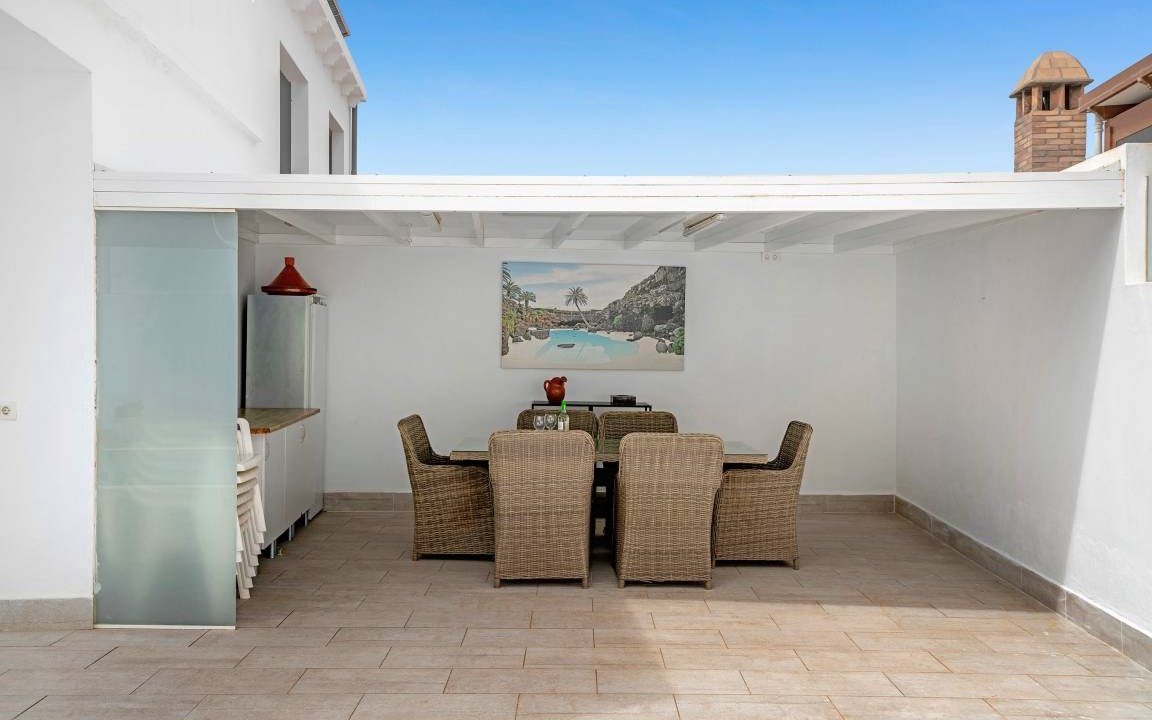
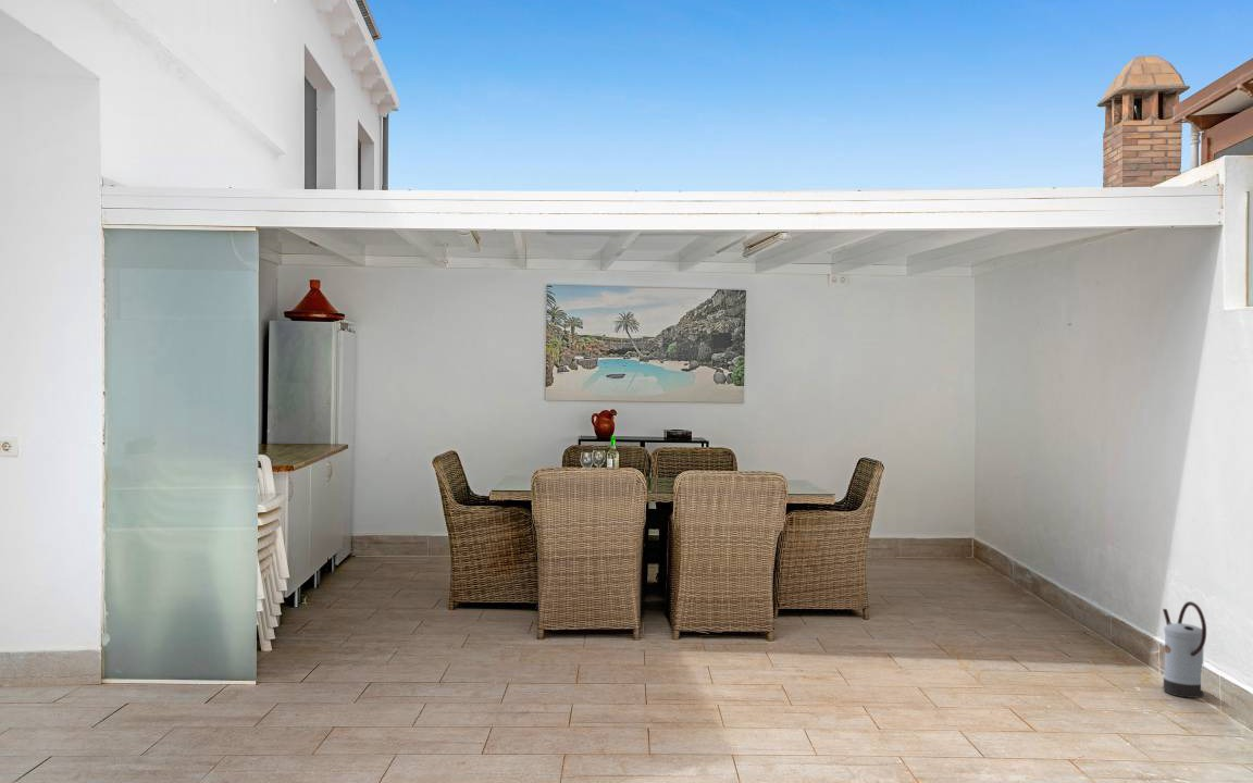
+ watering can [1162,600,1207,699]
